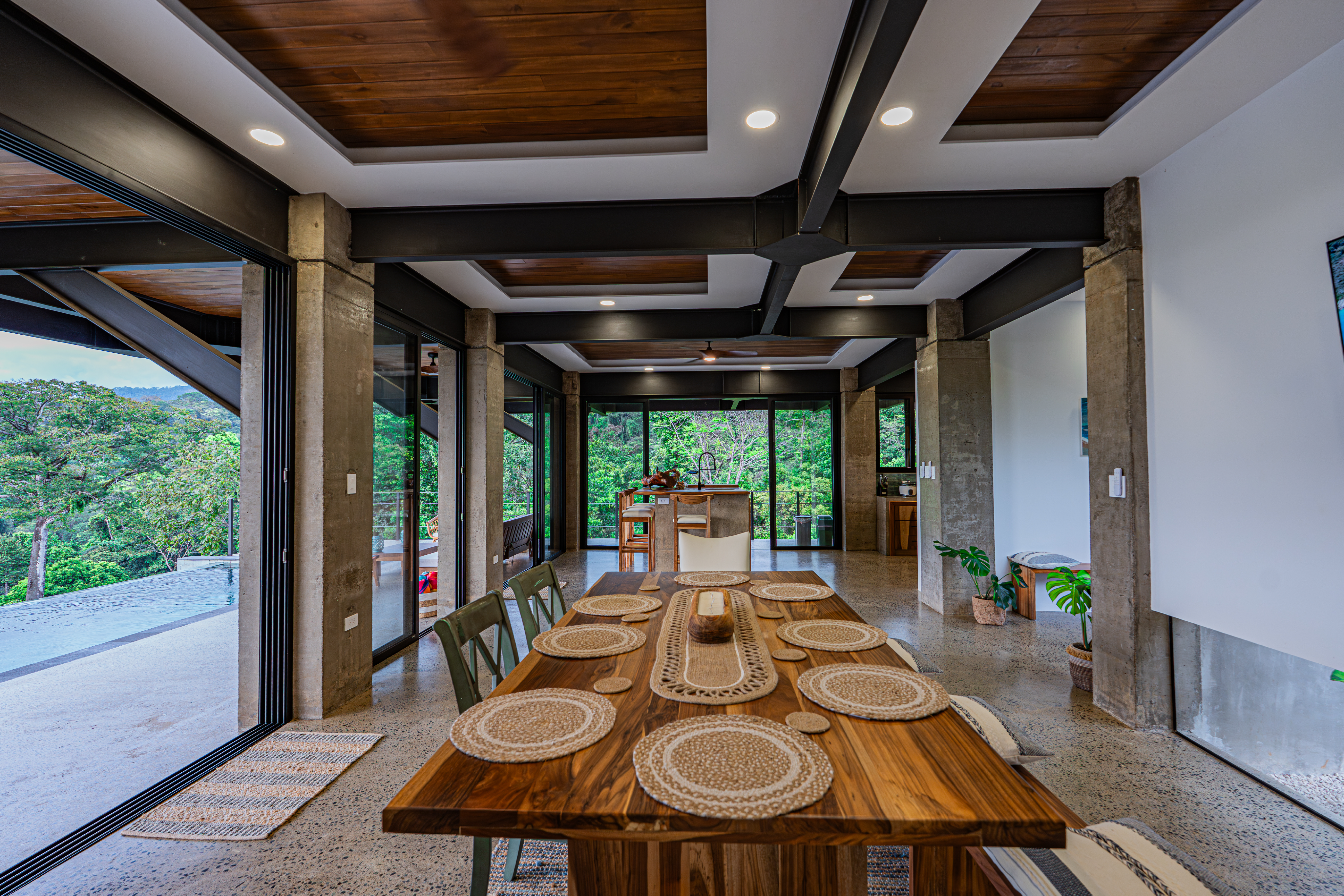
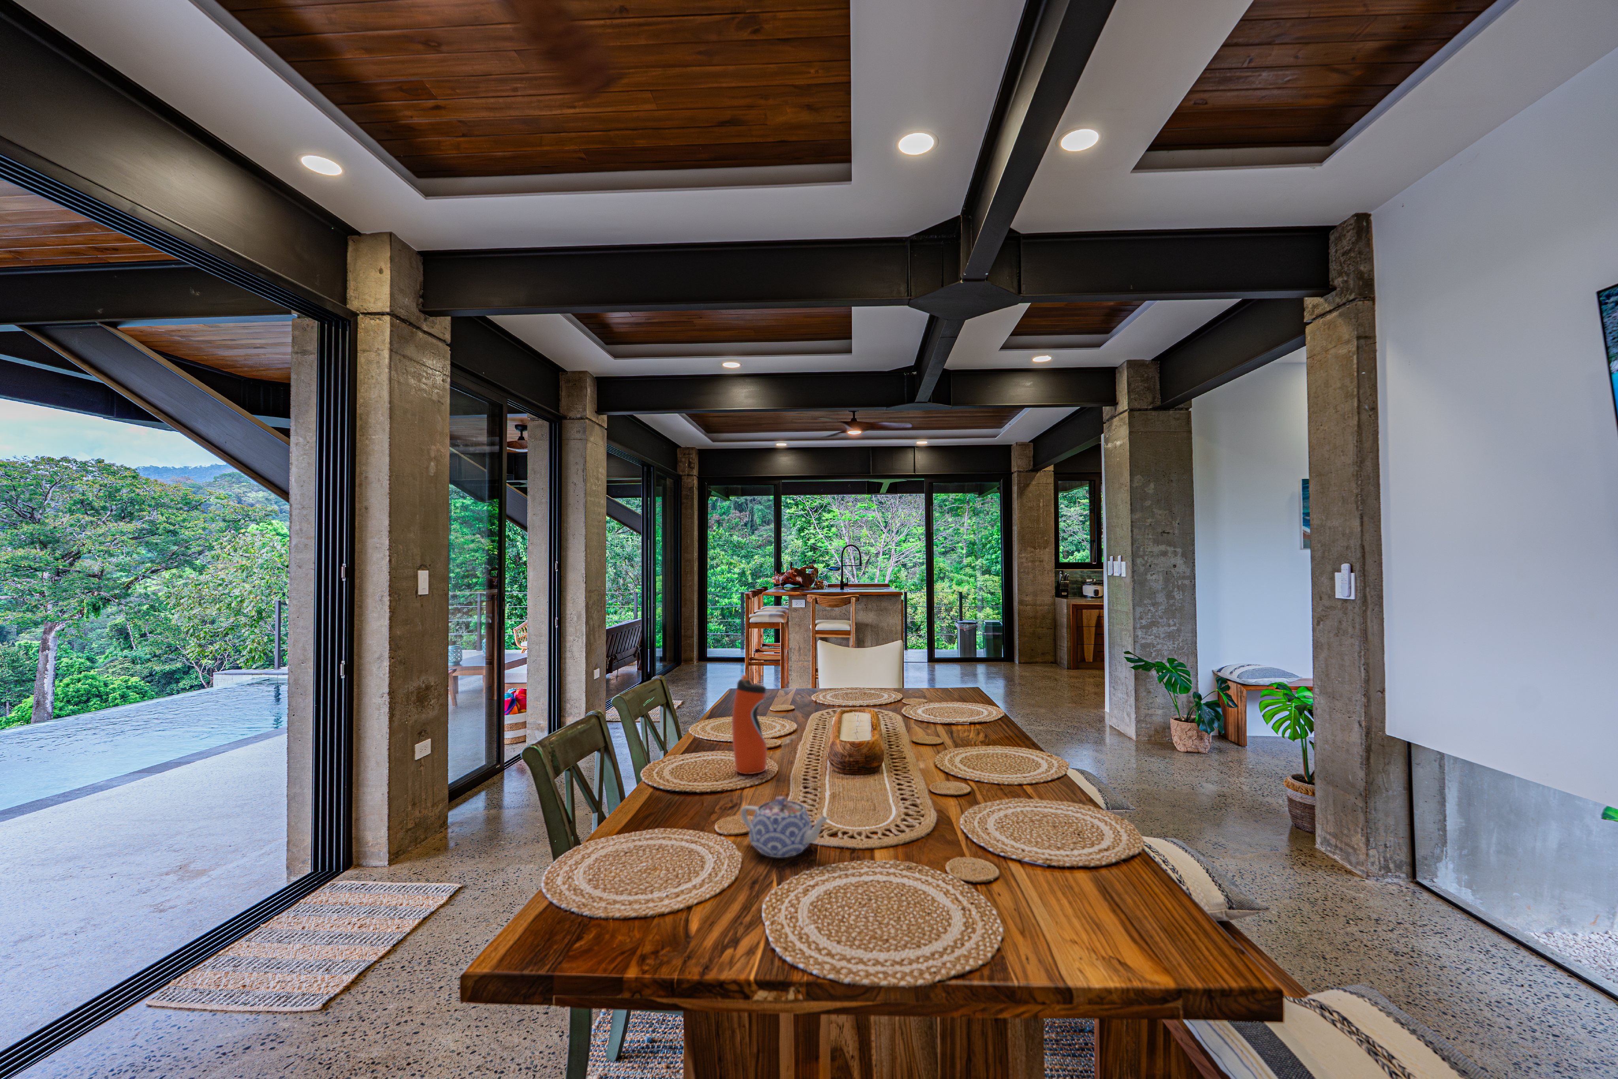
+ teapot [740,796,829,857]
+ water bottle [732,674,768,774]
